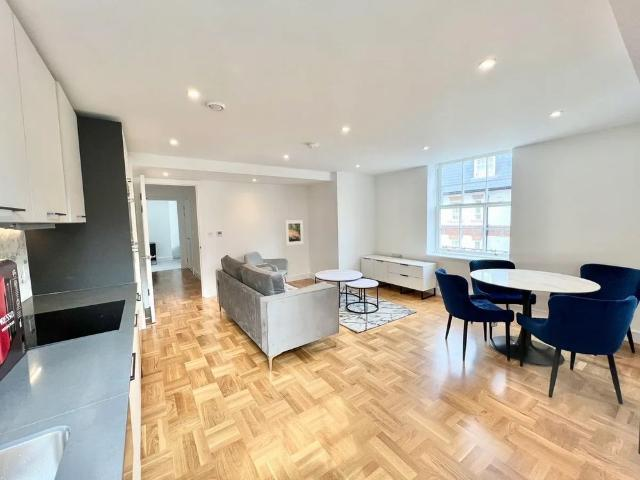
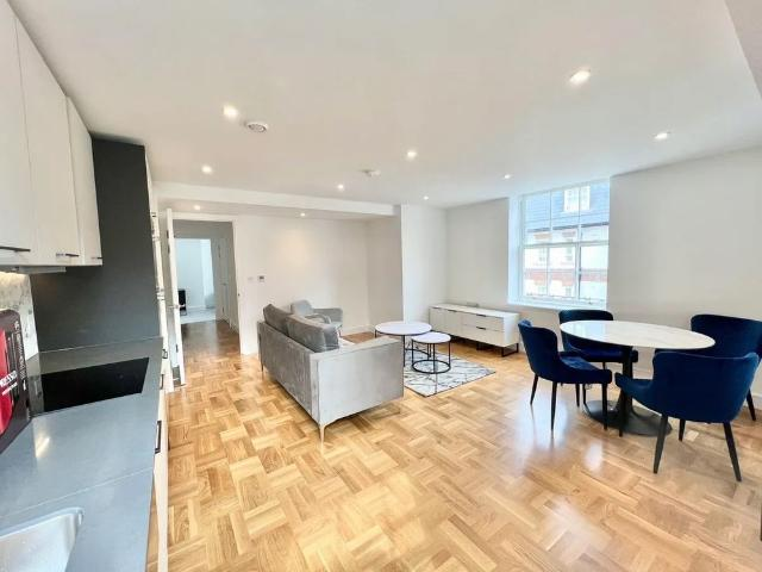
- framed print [284,219,305,246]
